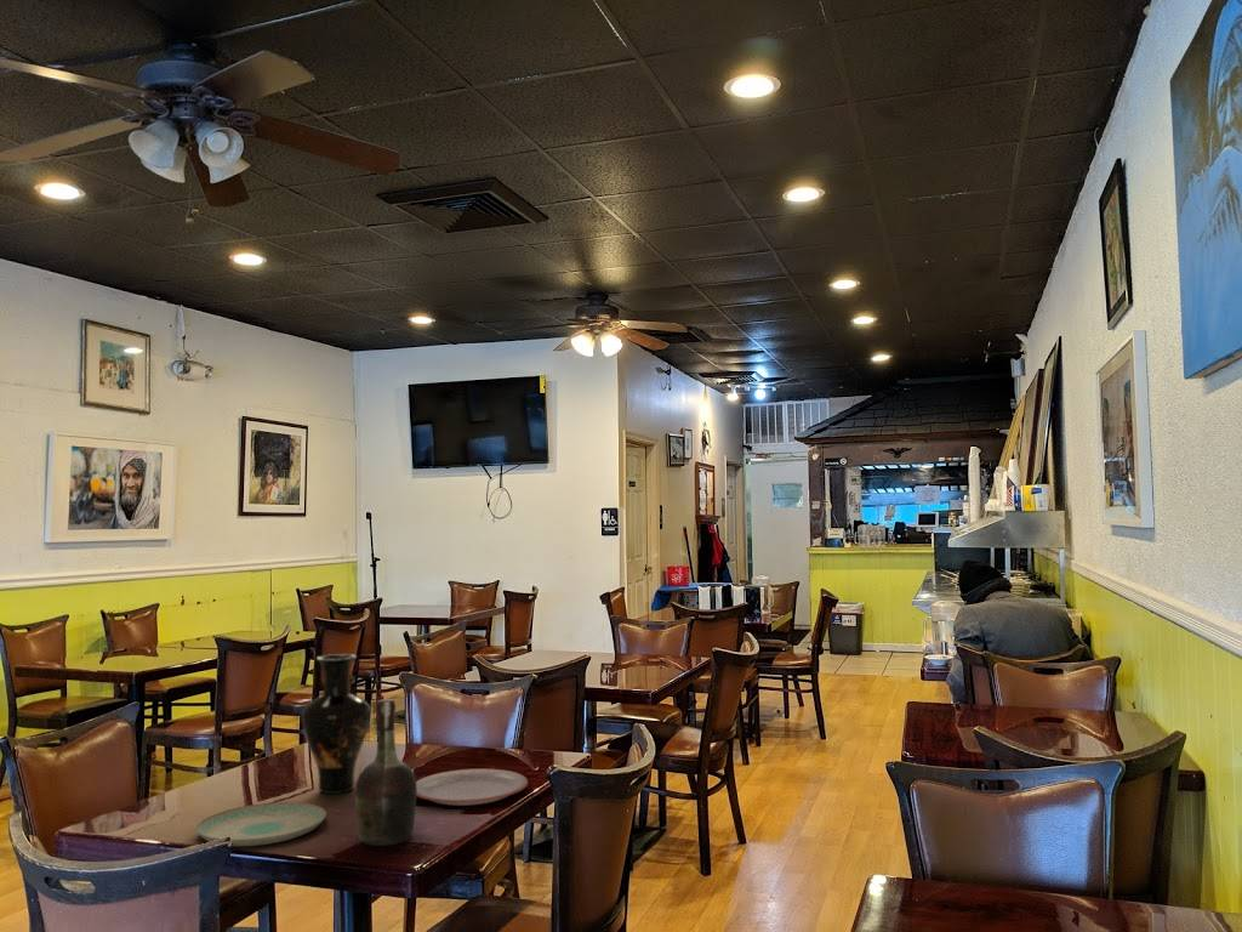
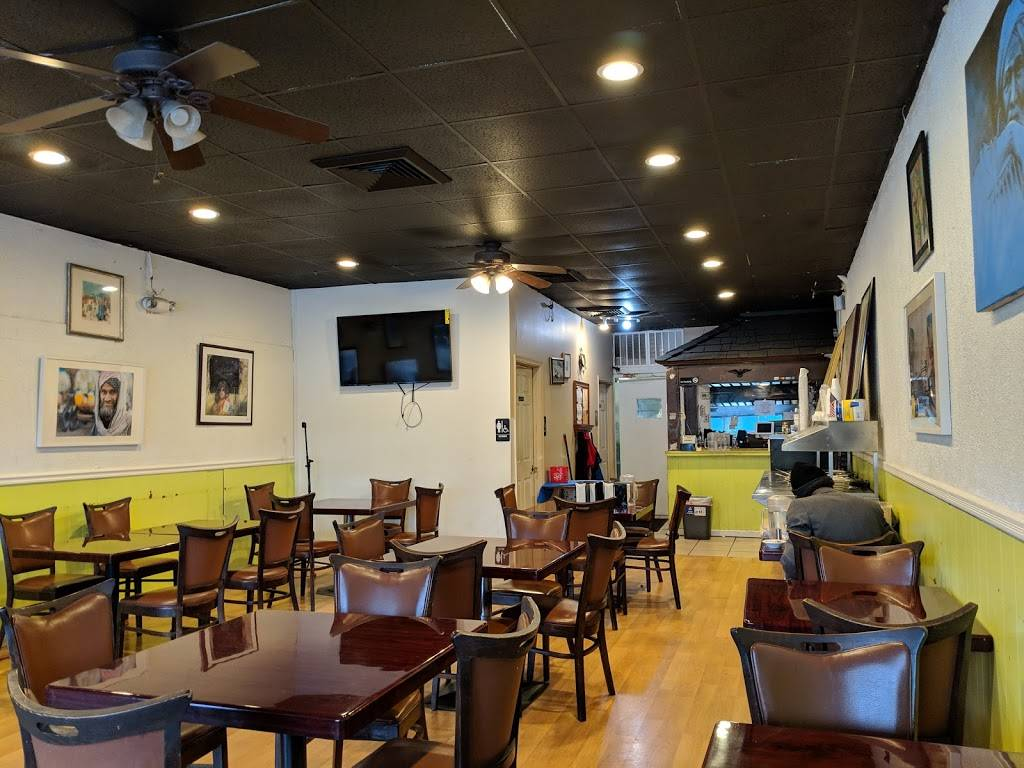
- vase [300,653,372,795]
- plate [195,801,327,848]
- plate [416,768,529,807]
- cognac bottle [354,698,417,847]
